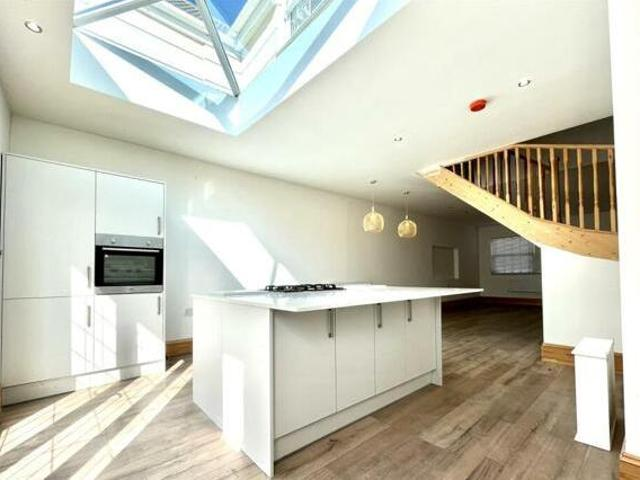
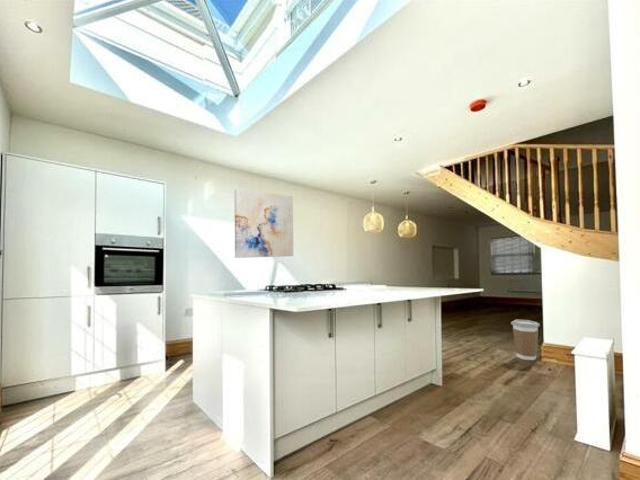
+ wall art [234,188,294,259]
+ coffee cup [510,319,541,361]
